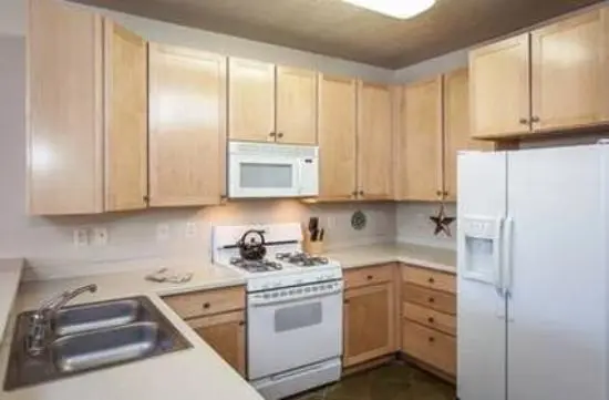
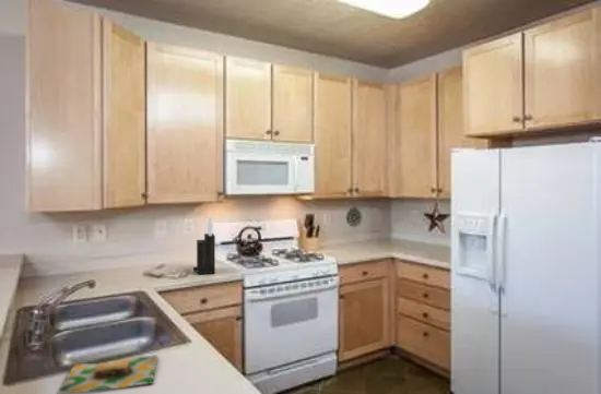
+ knife block [192,215,216,275]
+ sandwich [56,354,158,394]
